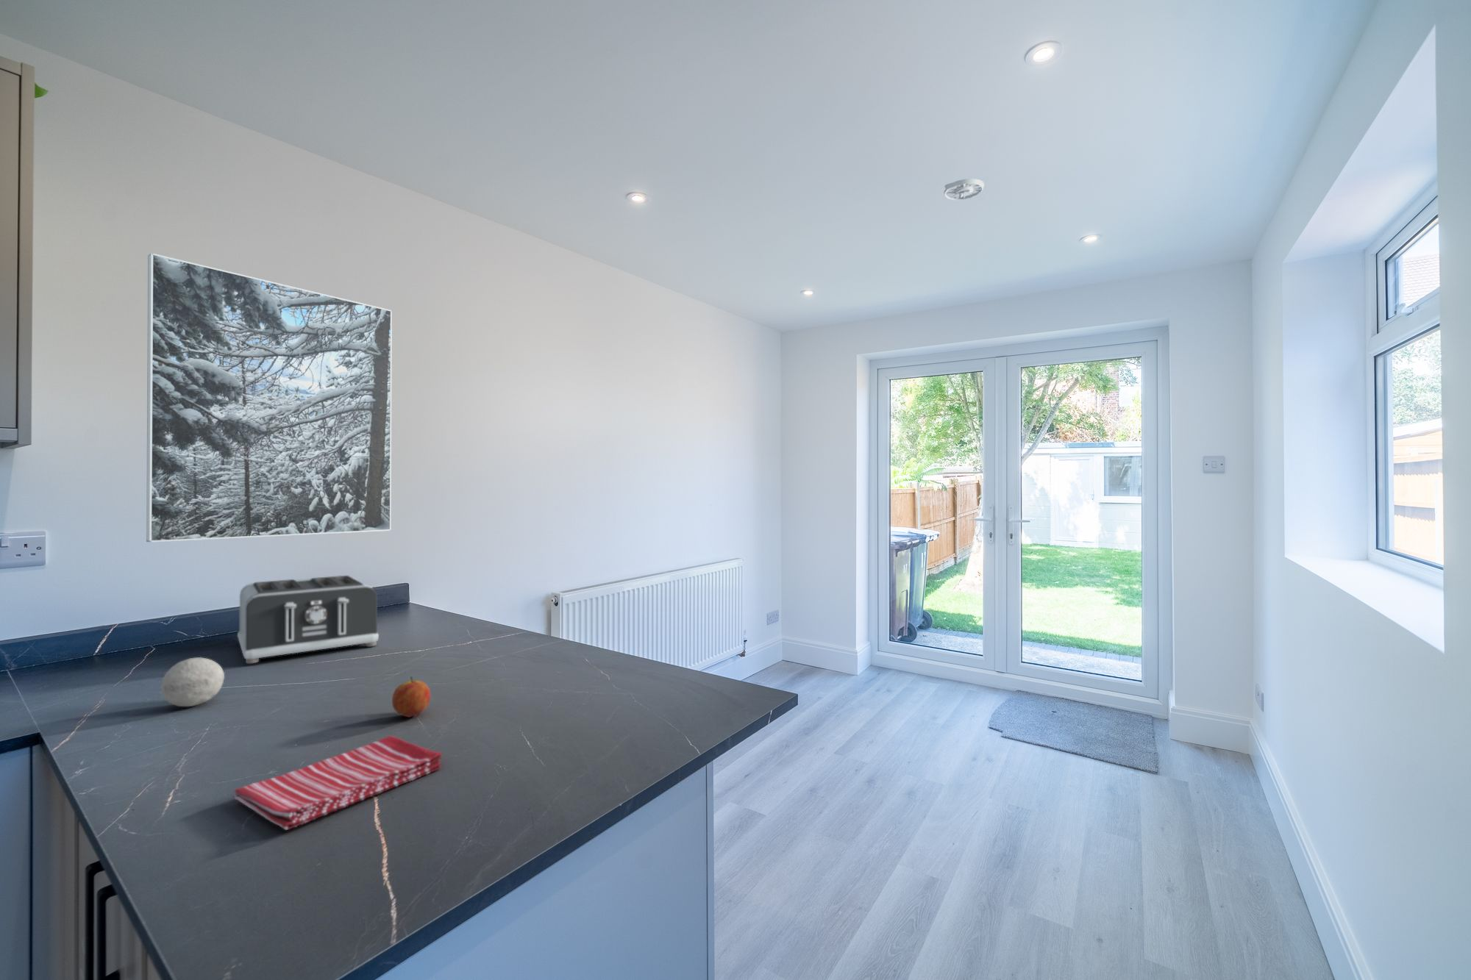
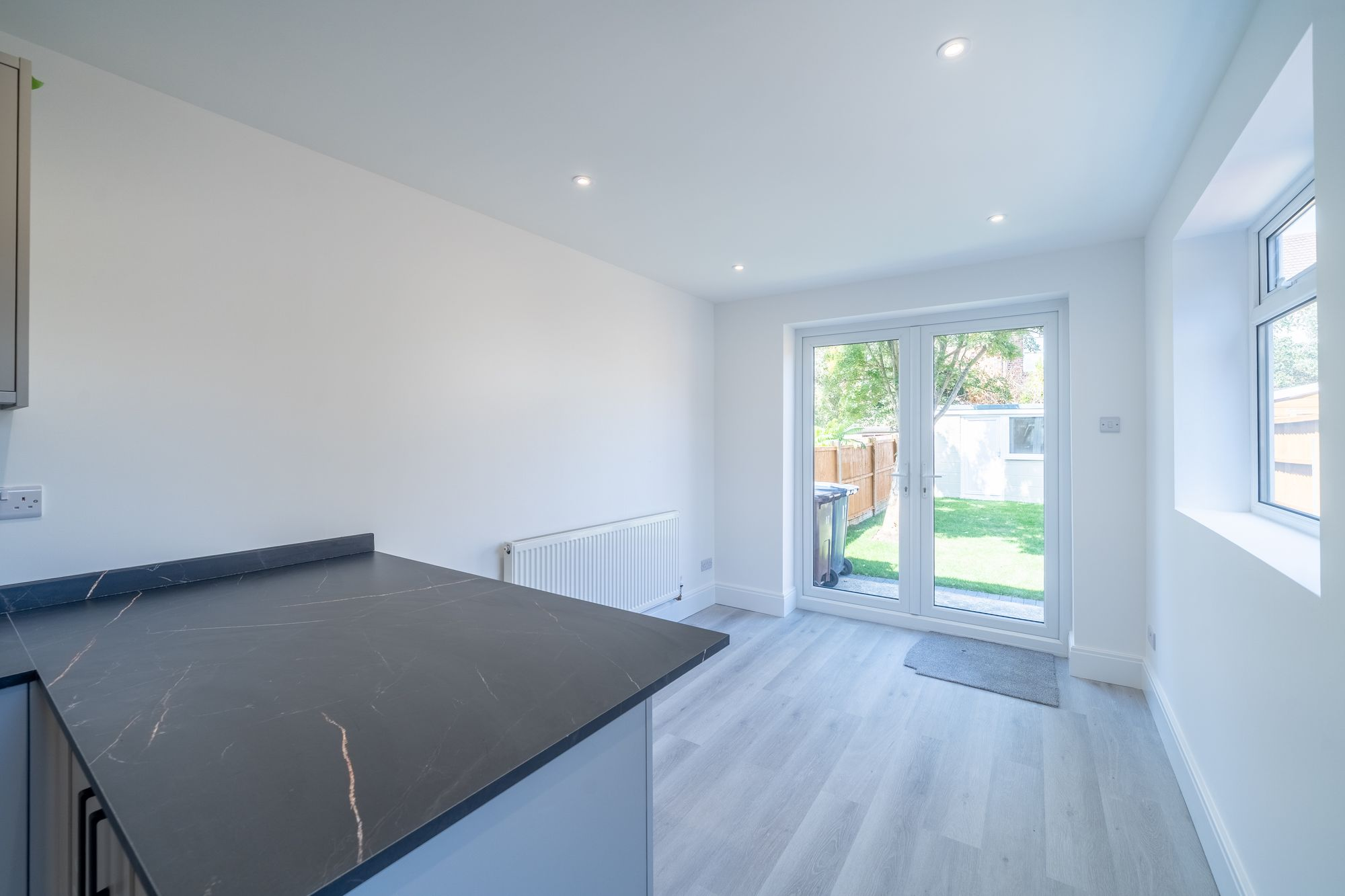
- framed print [145,253,393,542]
- toaster [237,575,380,665]
- fruit [392,676,431,719]
- smoke detector [943,178,984,201]
- decorative ball [161,656,225,708]
- dish towel [233,735,443,831]
